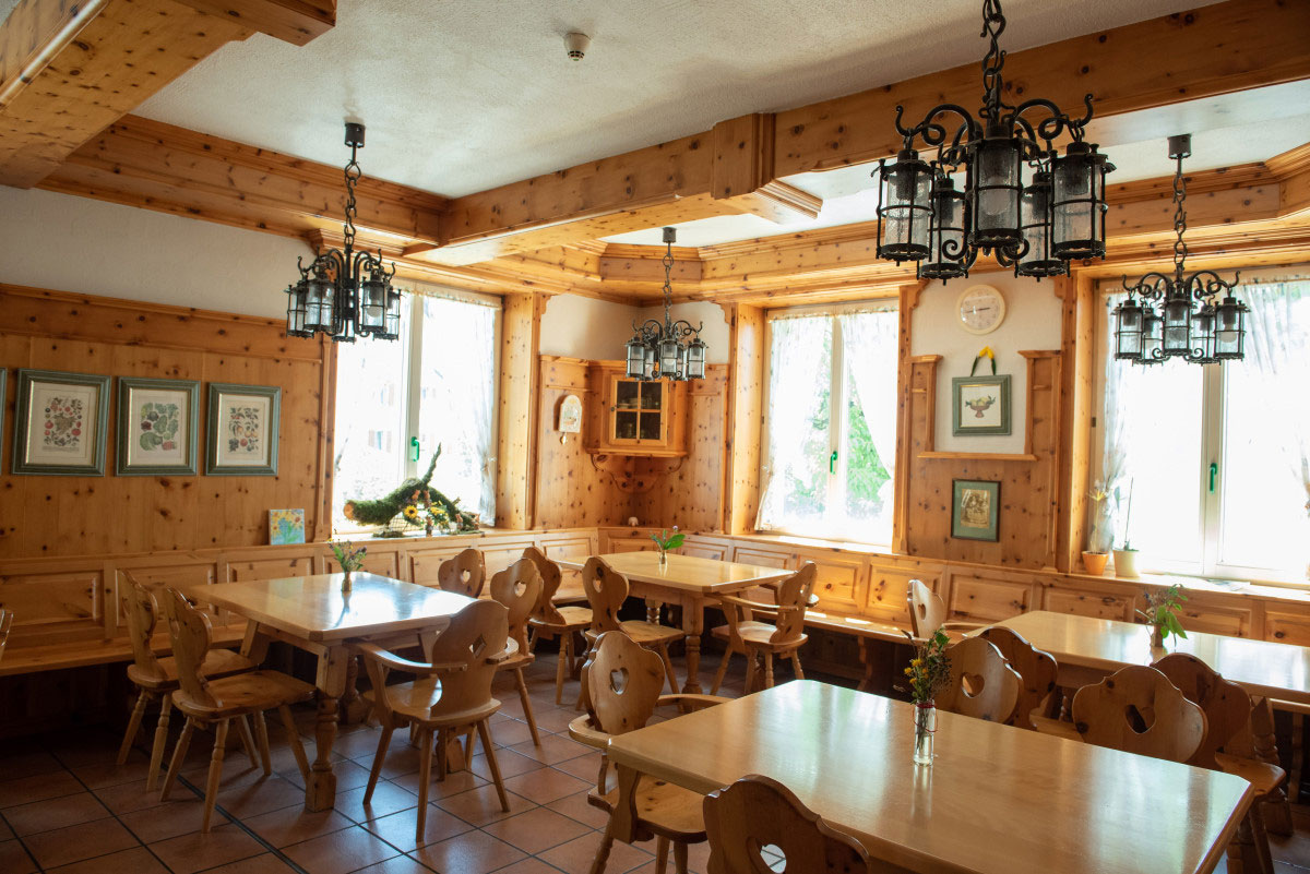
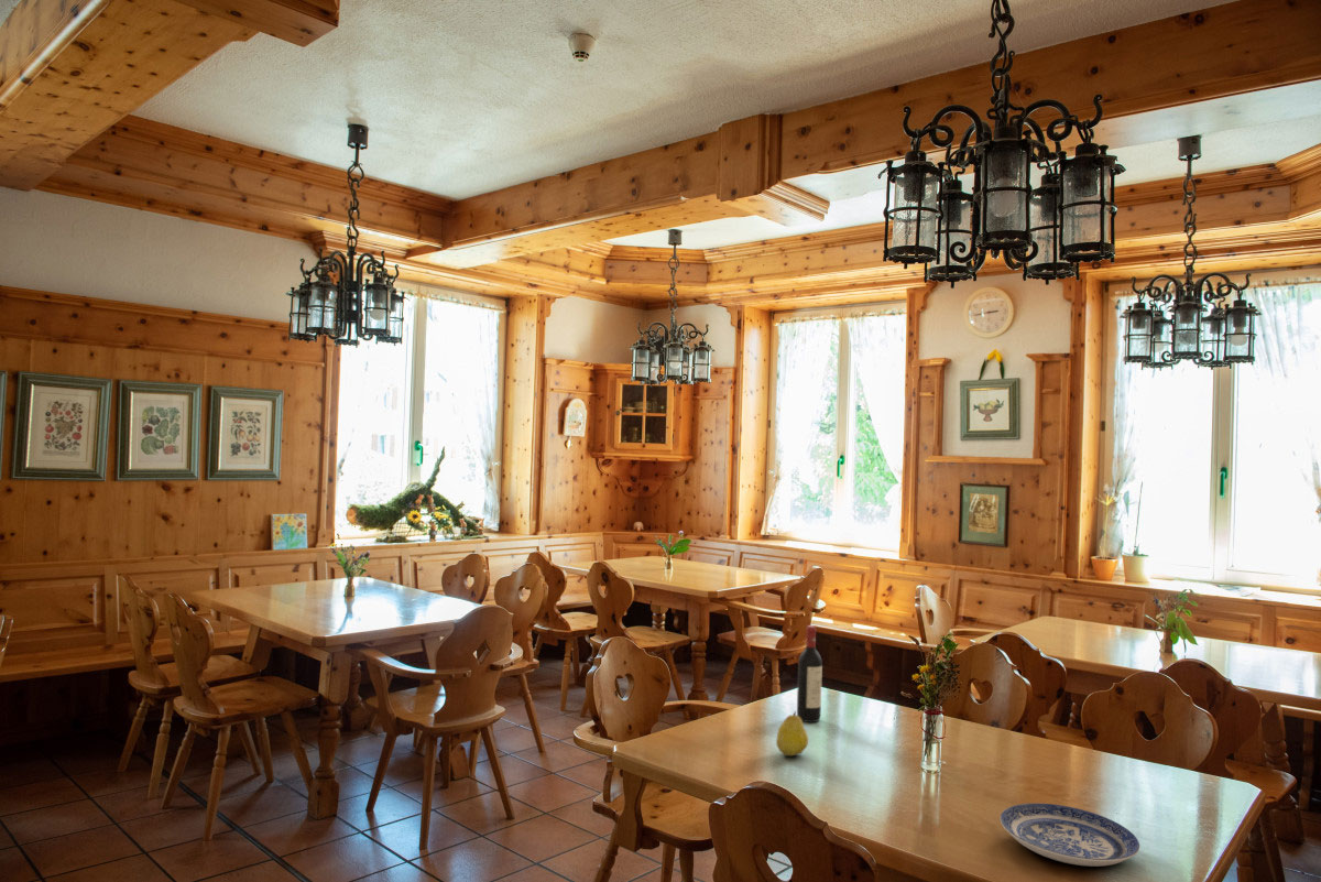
+ wine bottle [796,624,823,723]
+ plate [1000,802,1140,868]
+ fruit [775,710,809,756]
